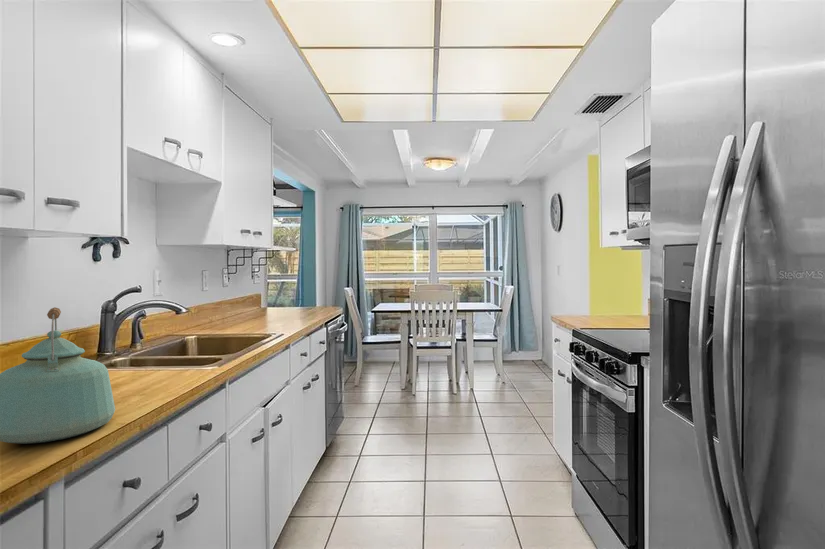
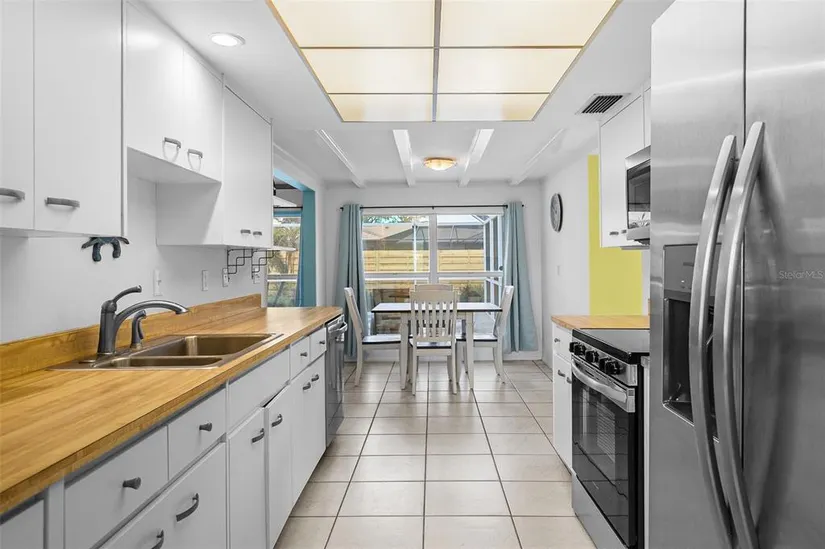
- kettle [0,306,116,445]
